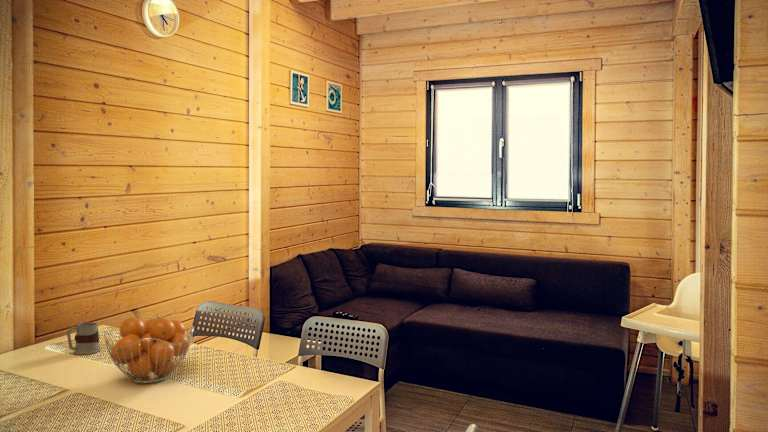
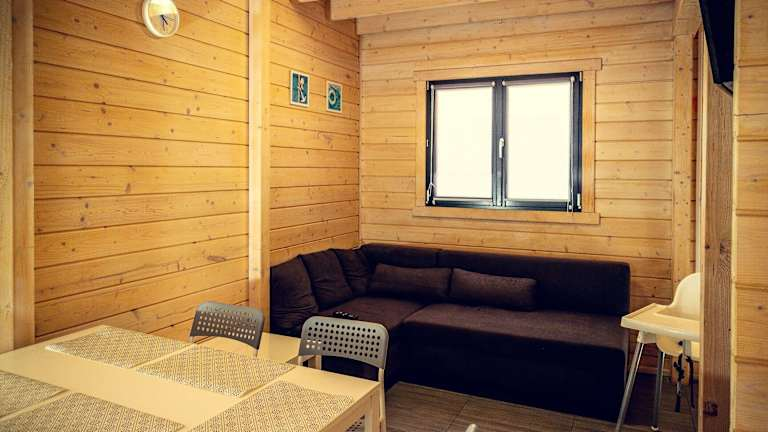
- fruit basket [103,316,195,384]
- mug [66,322,101,355]
